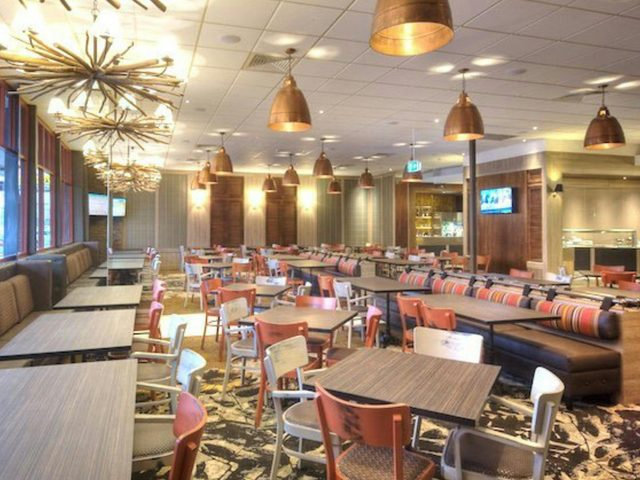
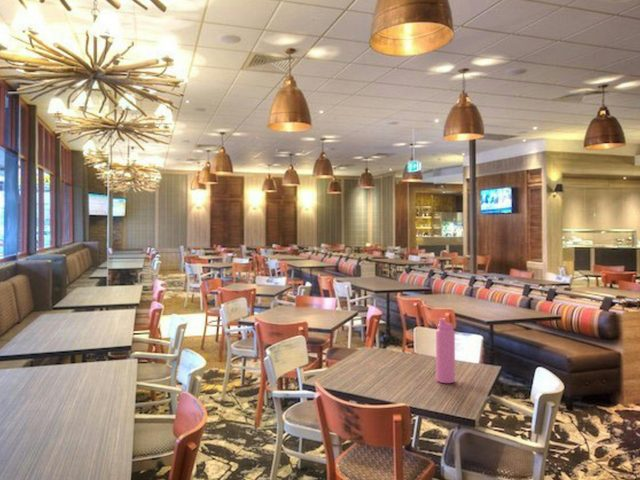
+ water bottle [435,317,456,384]
